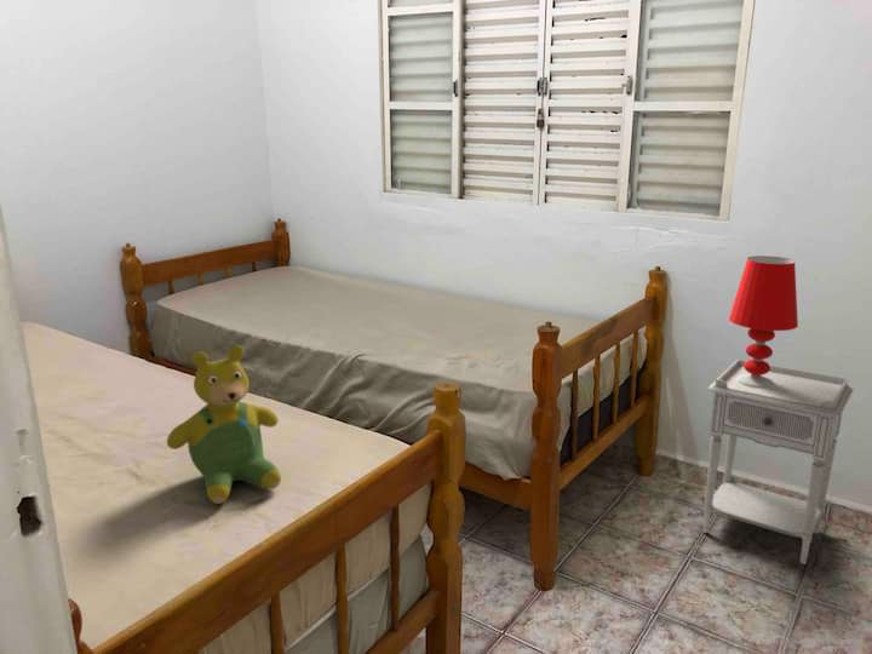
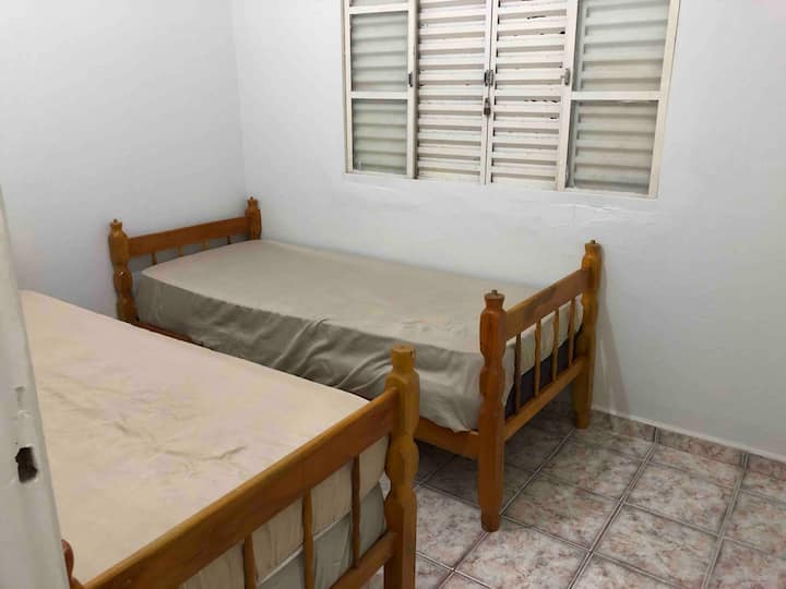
- table lamp [728,254,799,389]
- nightstand [701,358,855,566]
- teddy bear [166,344,282,505]
